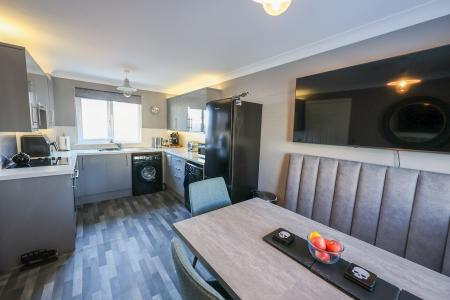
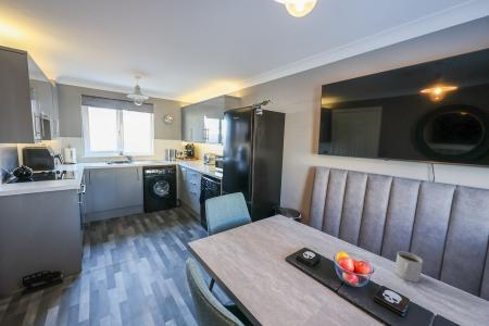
+ mug [393,250,424,284]
